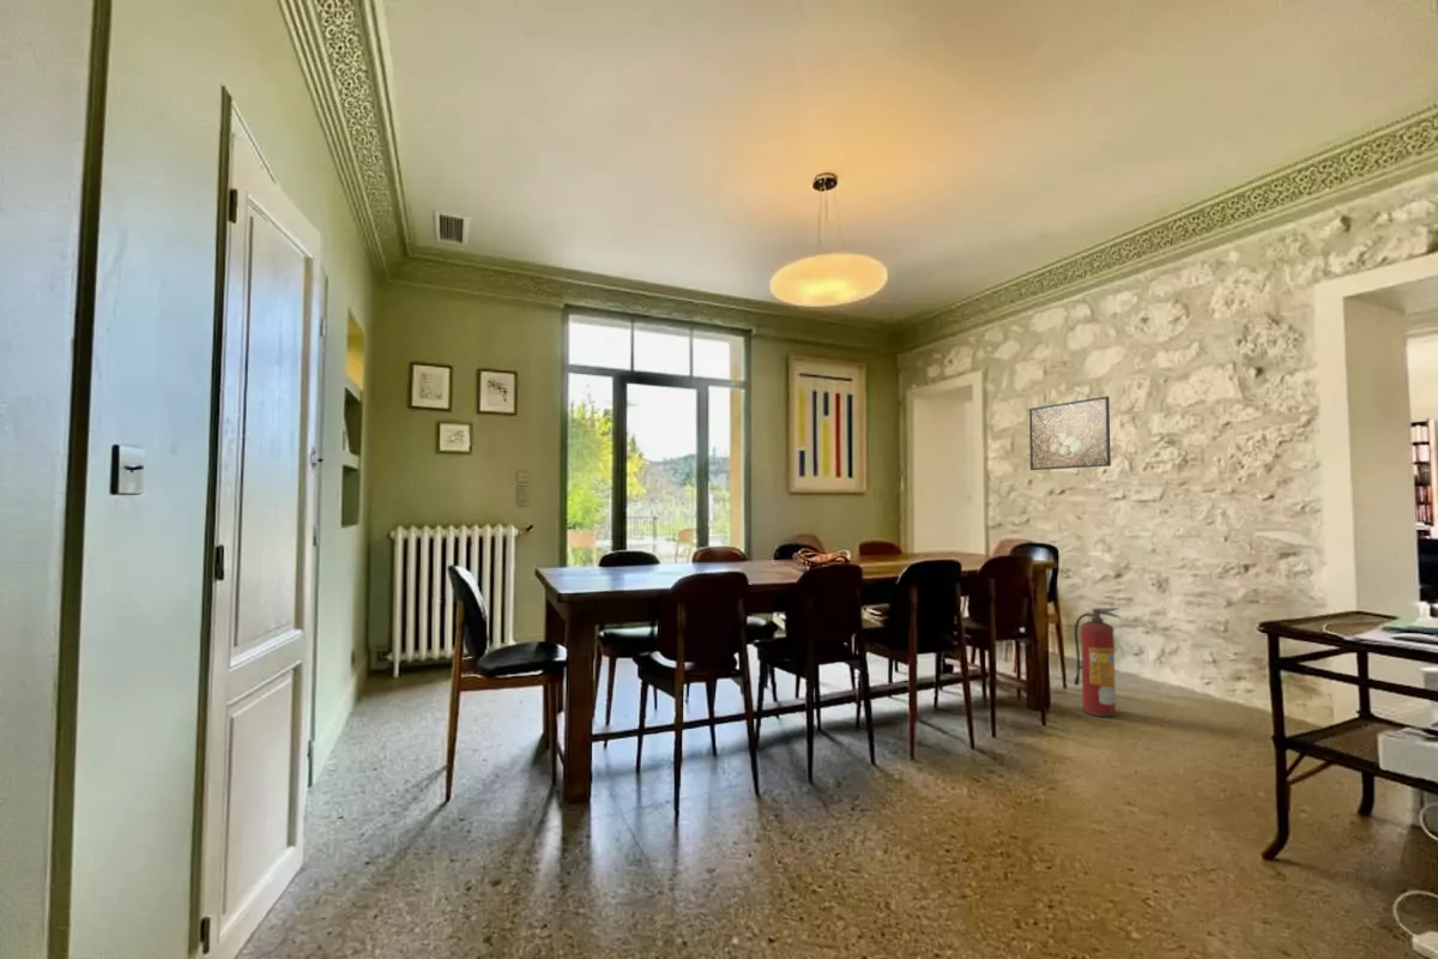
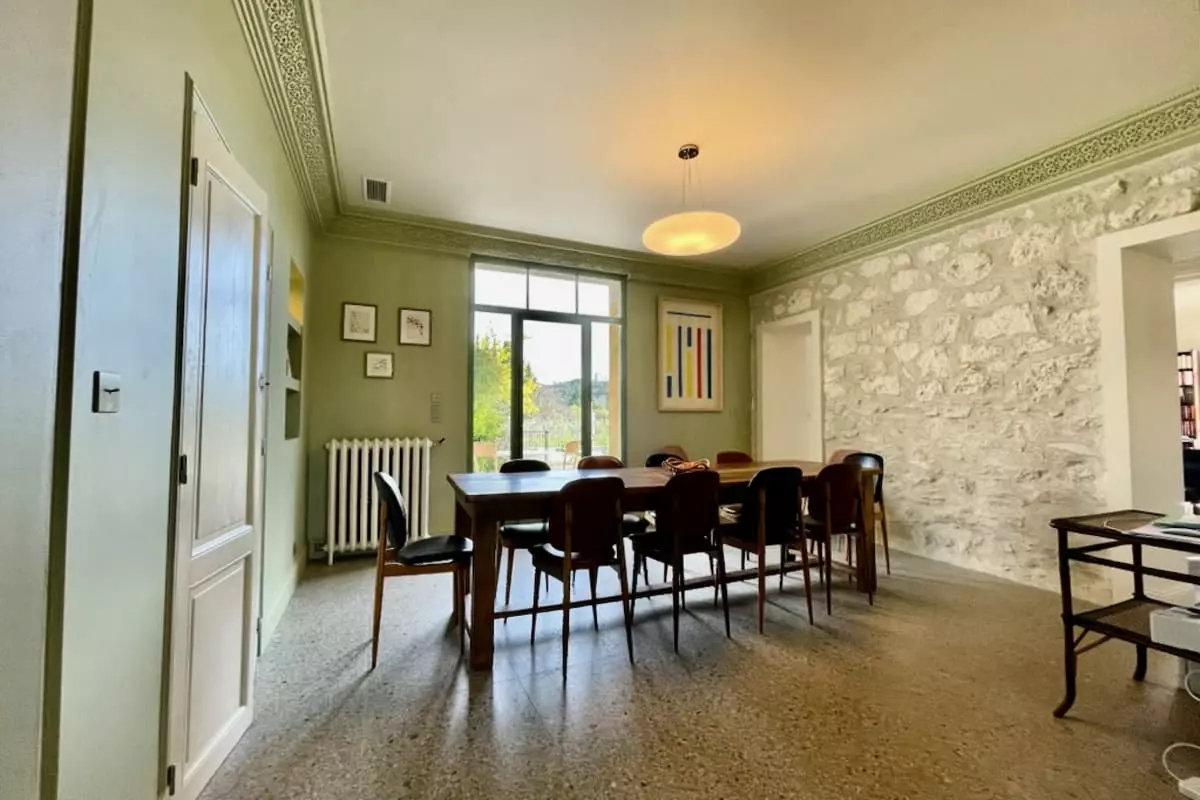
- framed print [1028,396,1112,471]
- fire extinguisher [1074,607,1122,718]
